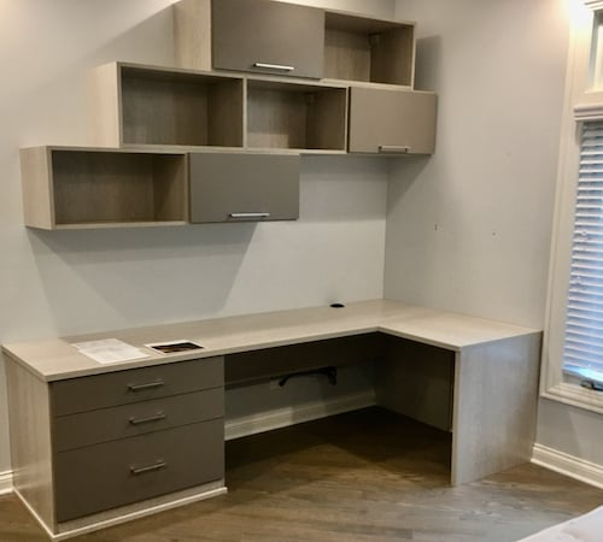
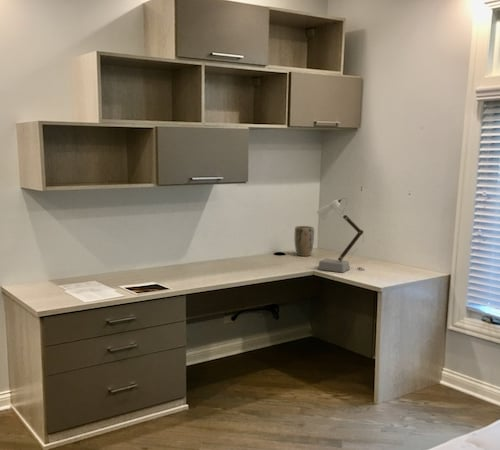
+ desk lamp [316,197,365,274]
+ plant pot [294,225,315,257]
